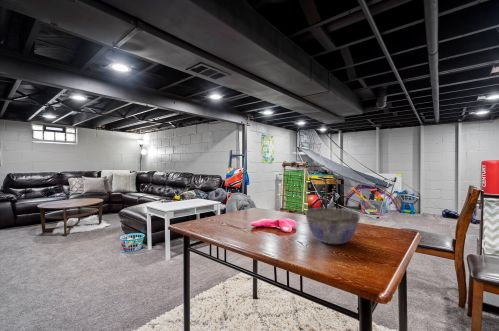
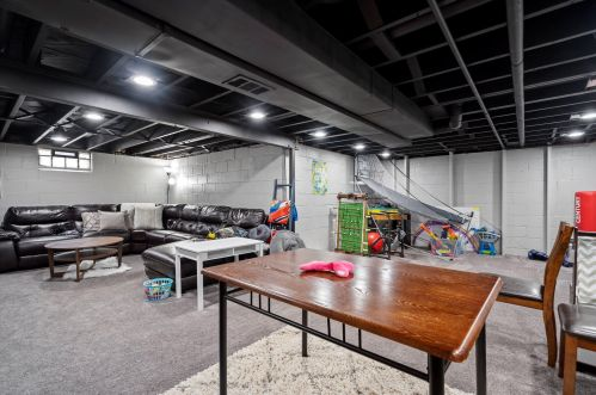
- bowl [304,207,361,245]
